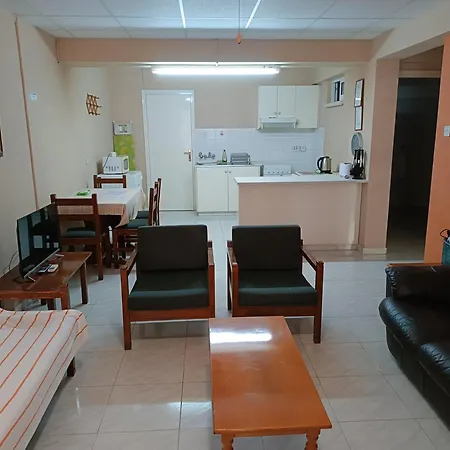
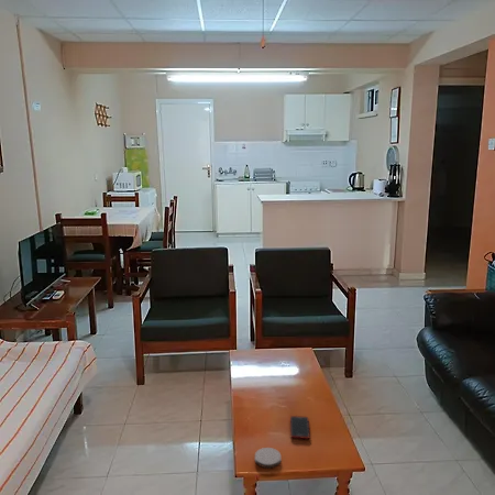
+ cell phone [289,415,311,440]
+ coaster [254,447,282,469]
